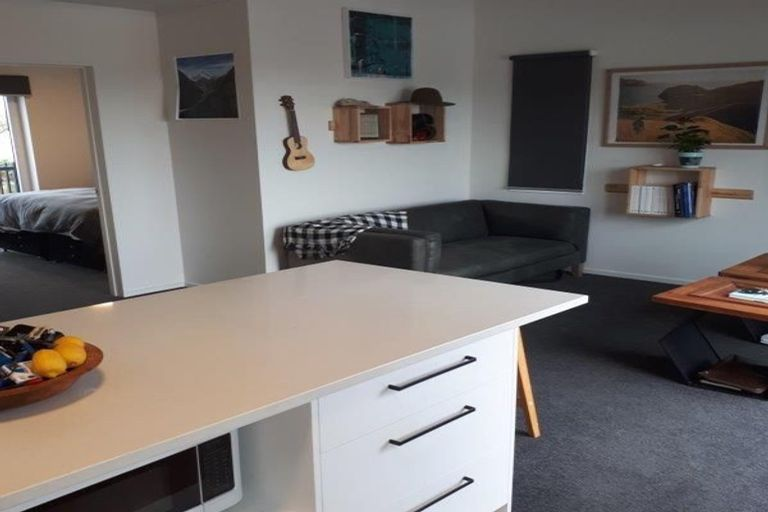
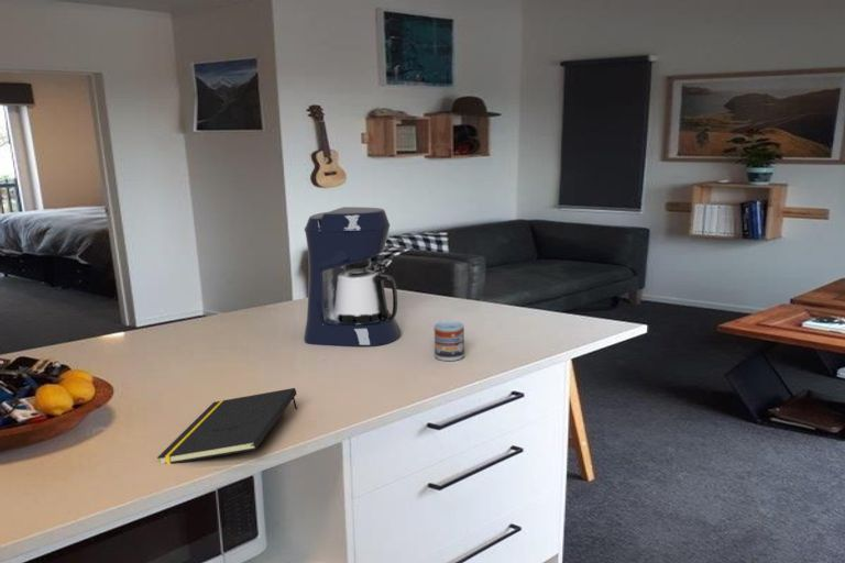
+ cup [432,320,465,362]
+ notepad [156,387,298,465]
+ coffee maker [303,206,402,347]
